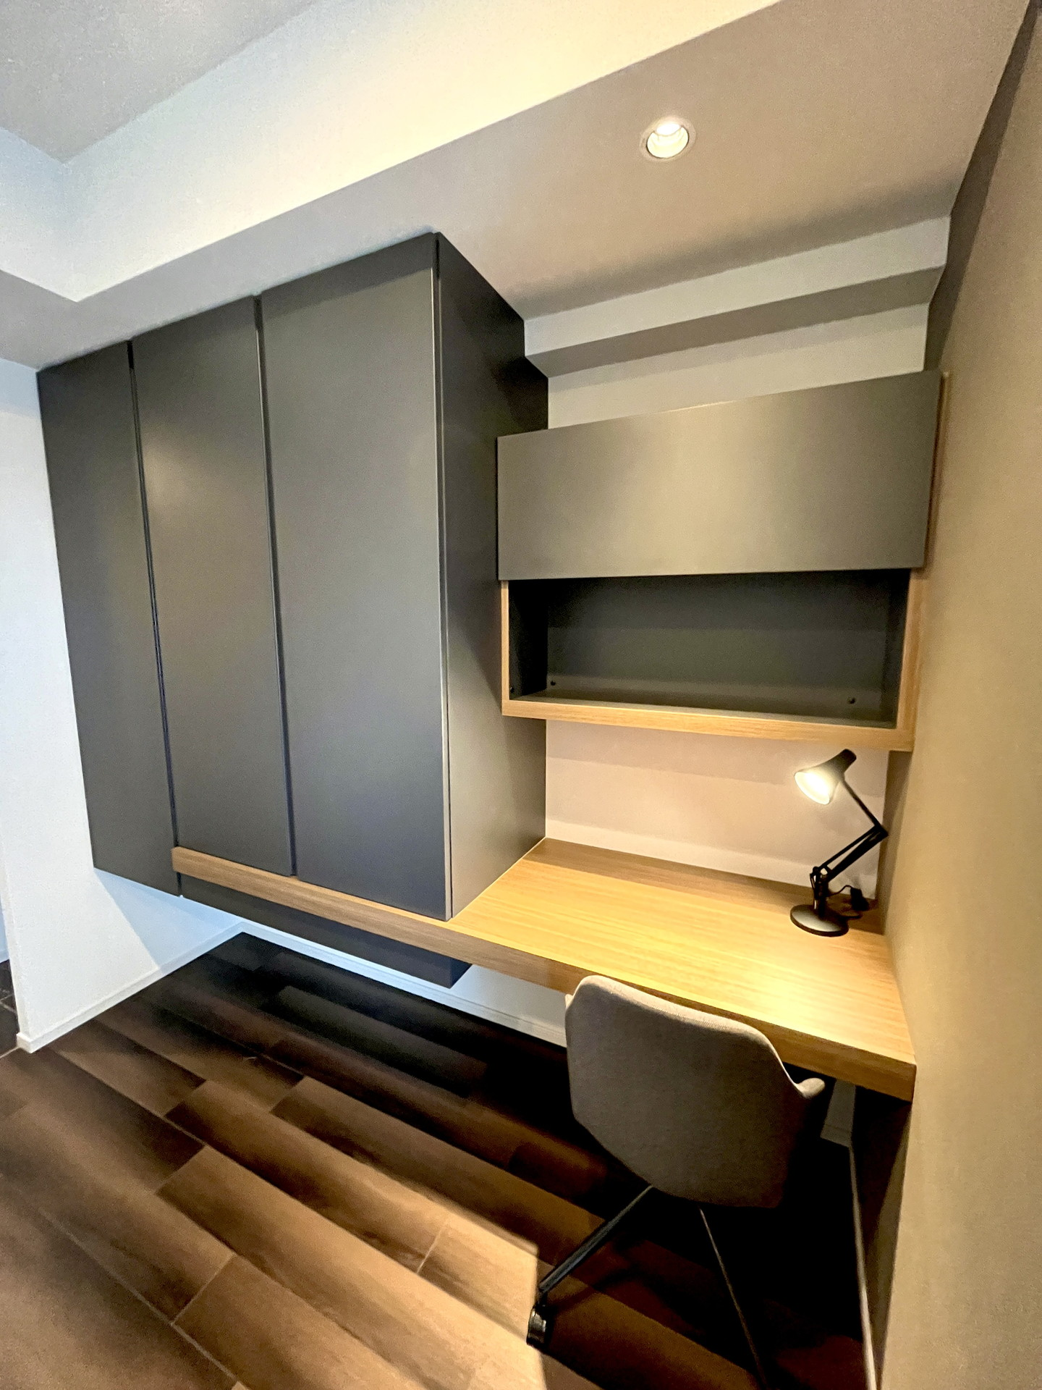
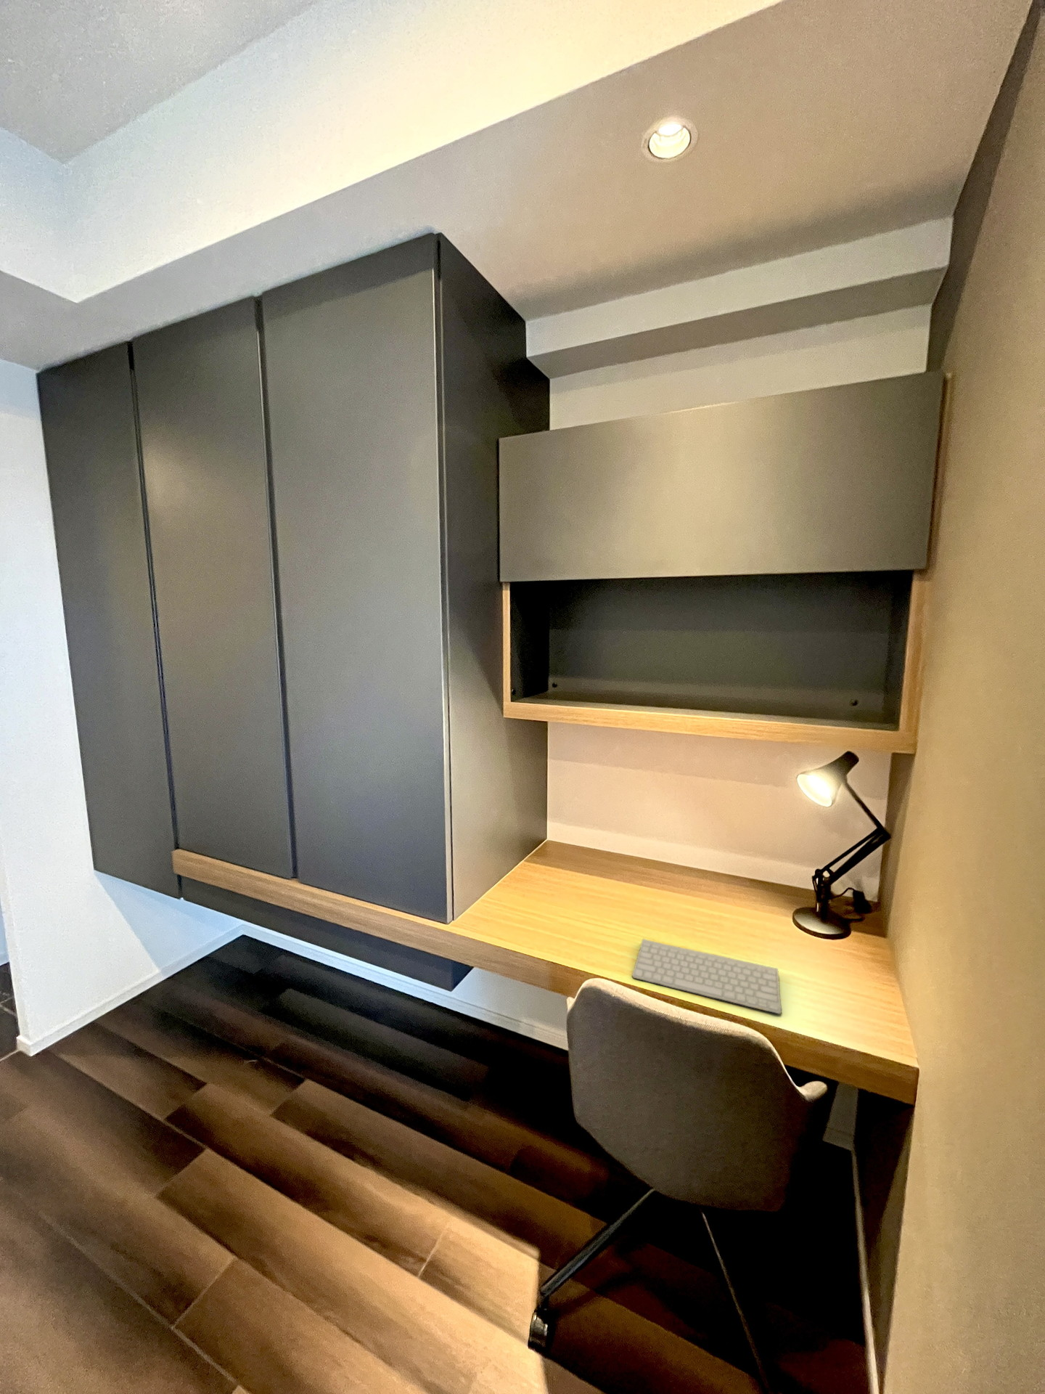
+ keyboard [631,938,783,1015]
